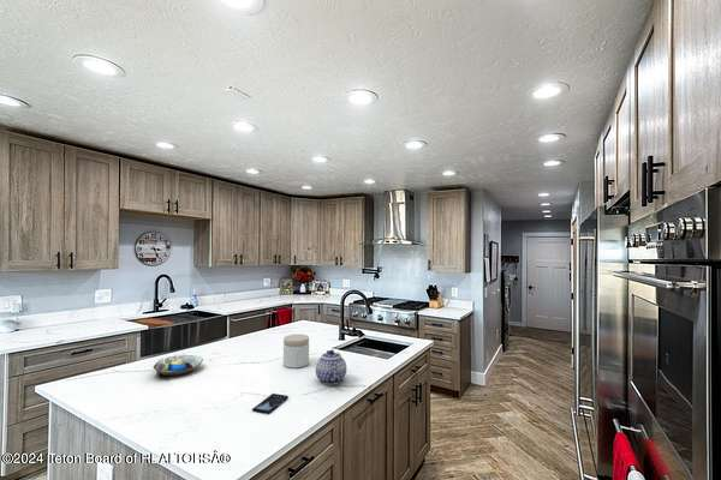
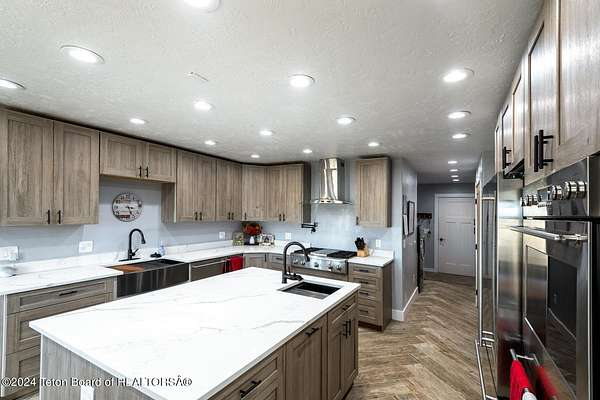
- decorative bowl [153,353,204,378]
- smartphone [251,392,290,415]
- jar [282,334,310,370]
- teapot [315,349,347,386]
